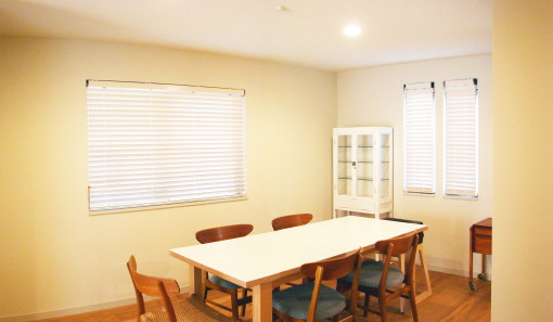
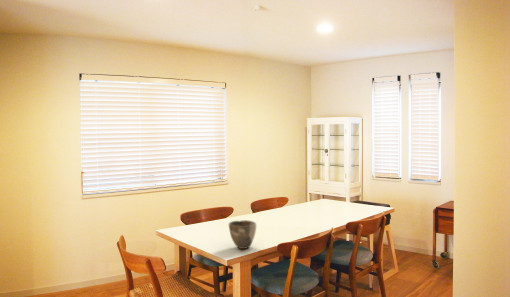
+ ceramic bowl [228,219,257,250]
